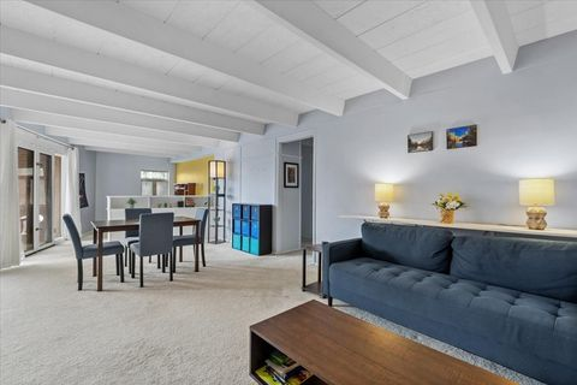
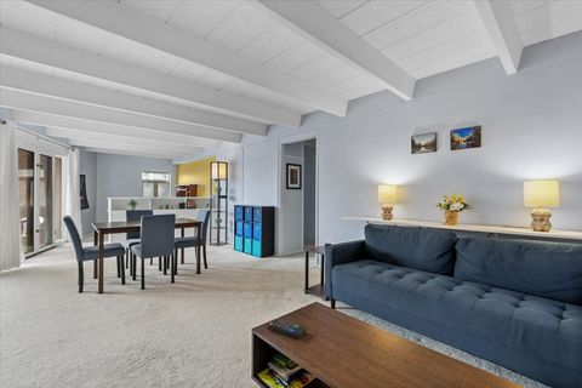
+ remote control [267,318,308,340]
